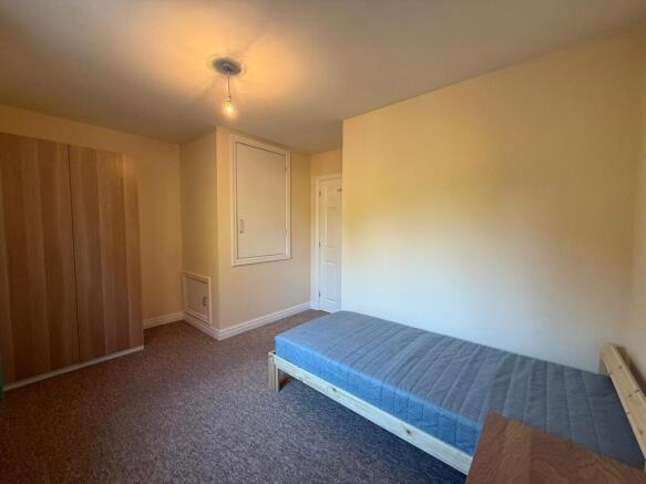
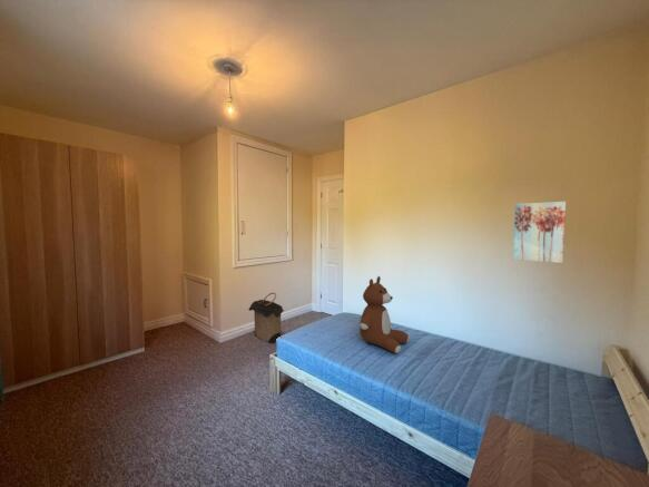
+ wall art [512,201,567,264]
+ laundry hamper [247,292,285,344]
+ teddy bear [358,275,411,354]
